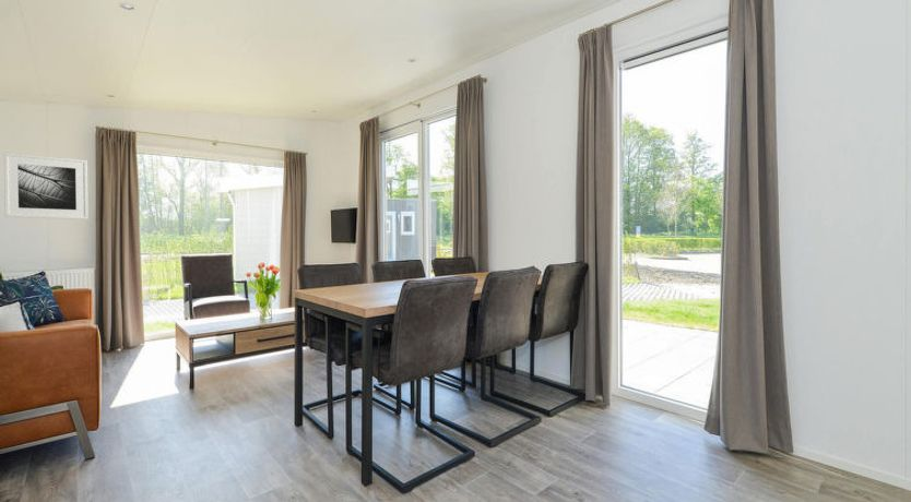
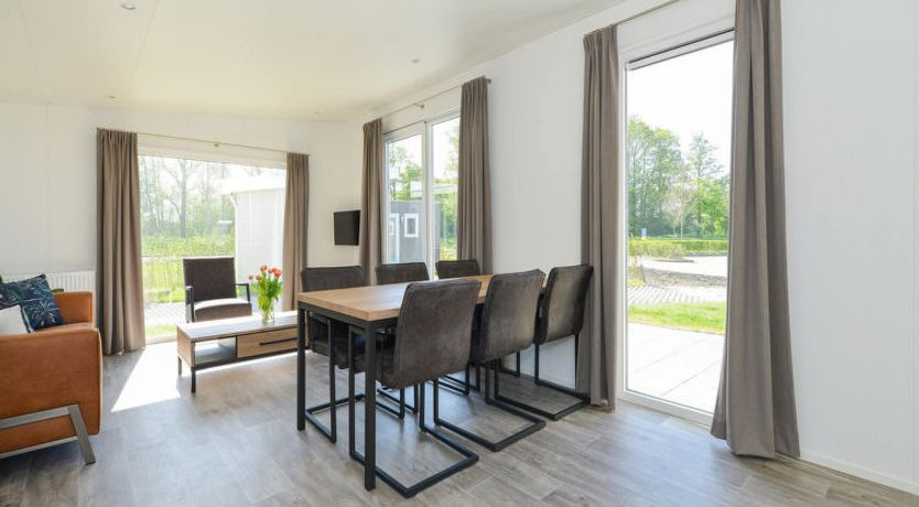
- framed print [3,152,90,220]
